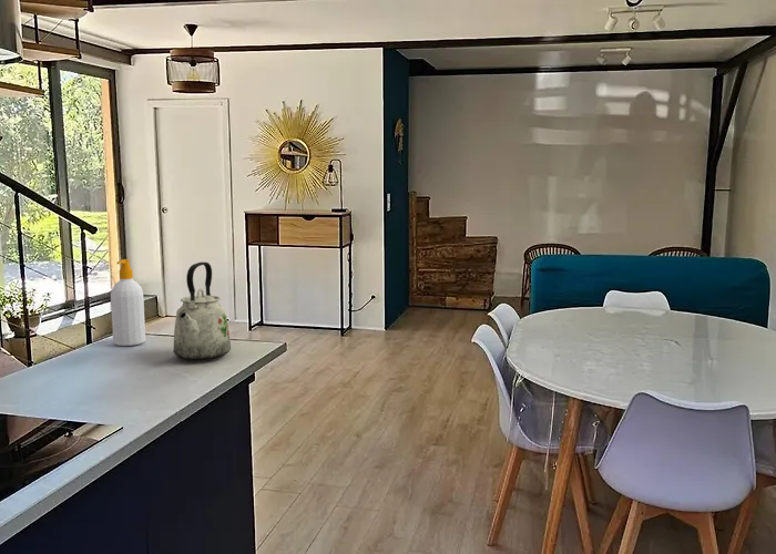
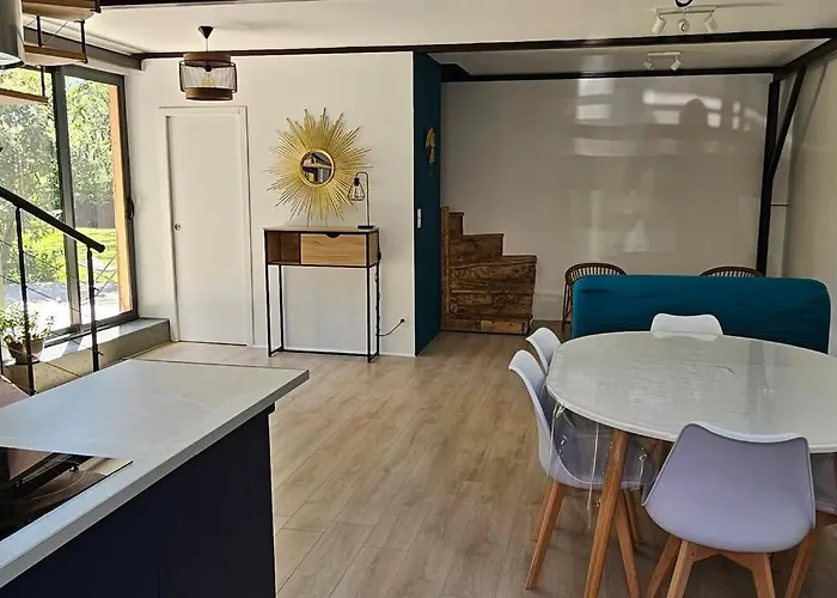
- kettle [173,261,232,361]
- soap bottle [110,258,146,347]
